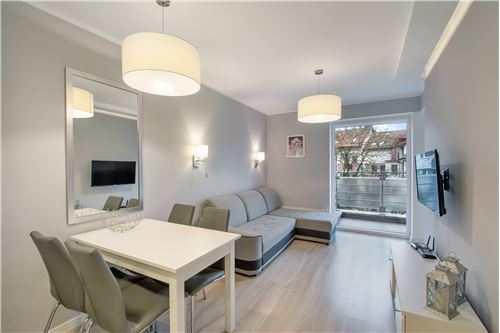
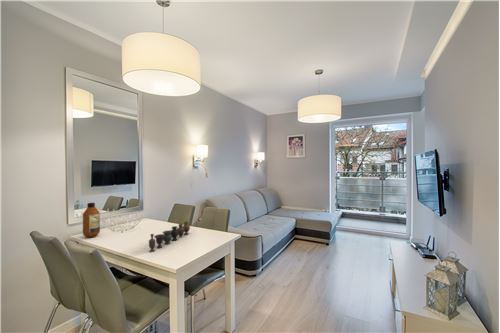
+ vase [148,221,191,253]
+ bottle [82,202,101,239]
